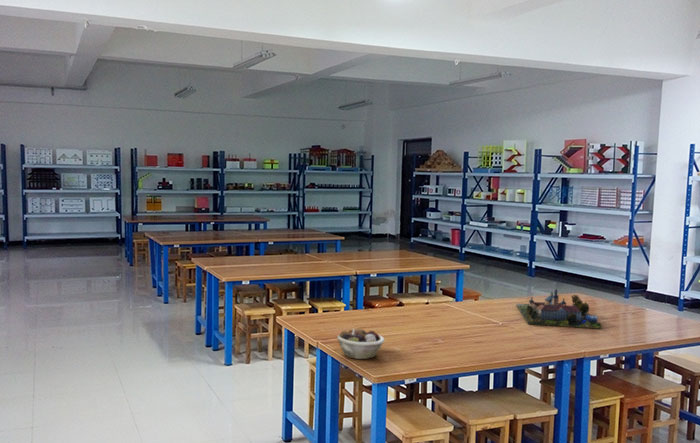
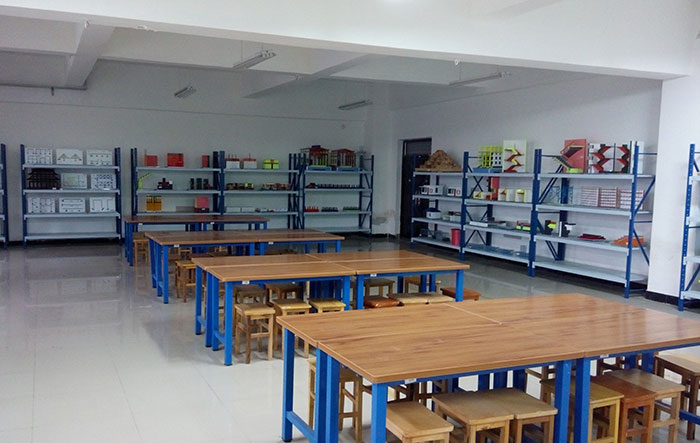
- architectural model [515,289,602,330]
- succulent planter [336,327,385,360]
